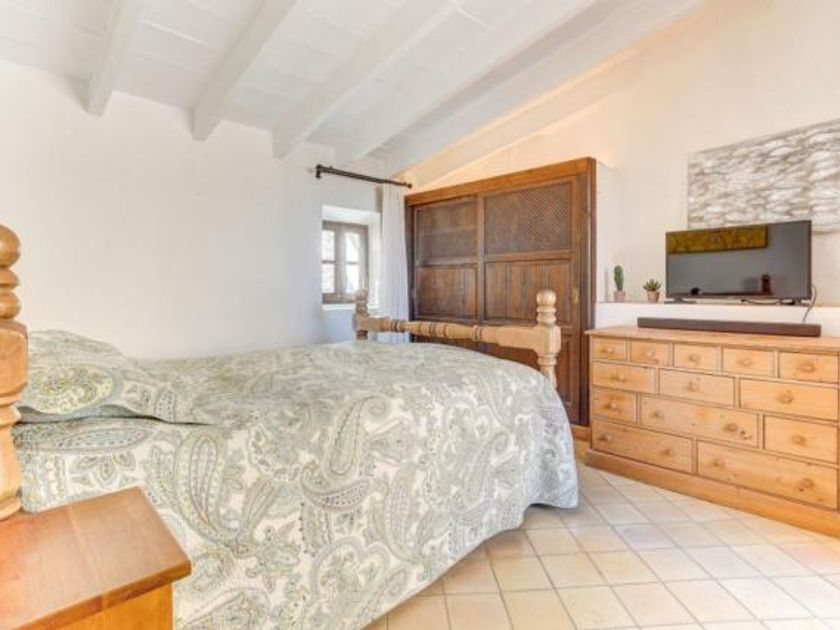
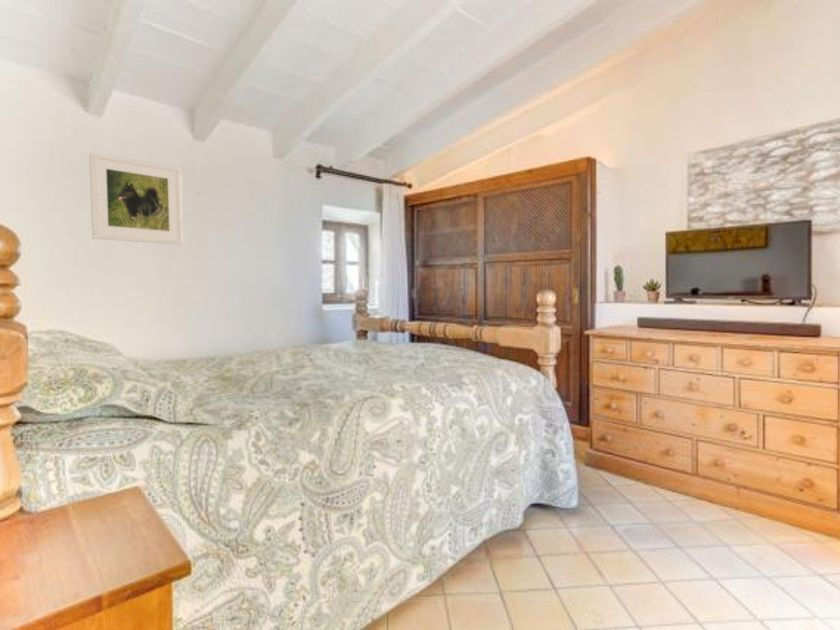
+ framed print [88,152,184,246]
